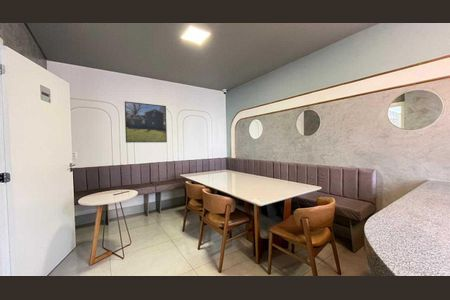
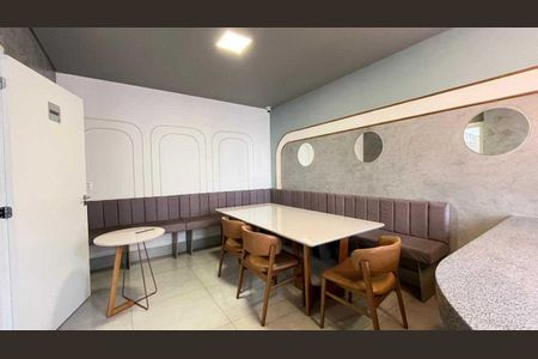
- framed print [124,100,168,144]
